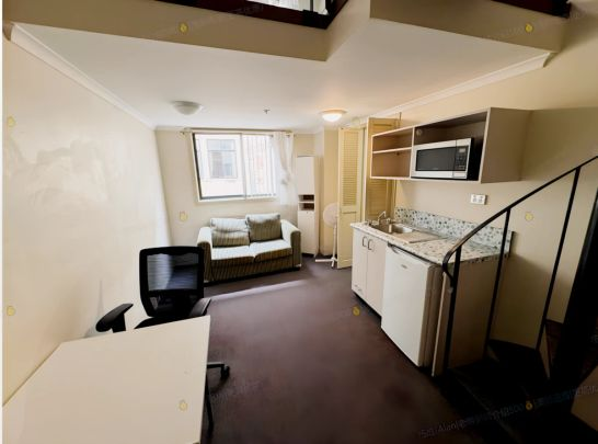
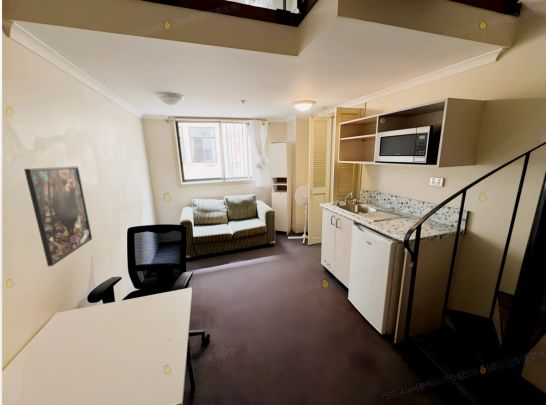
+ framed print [23,165,93,267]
